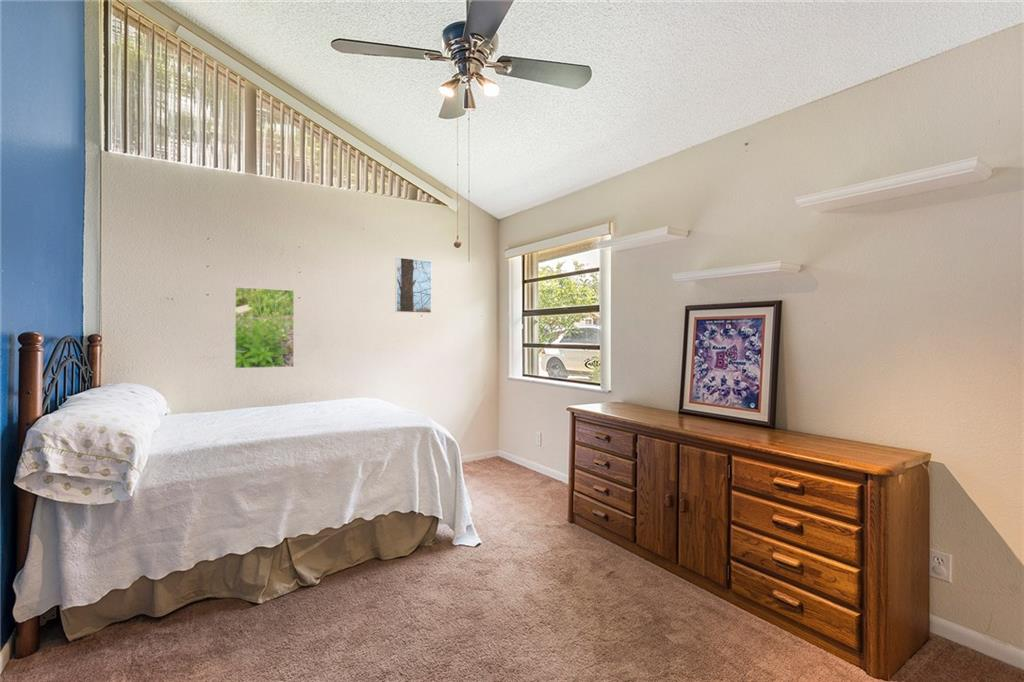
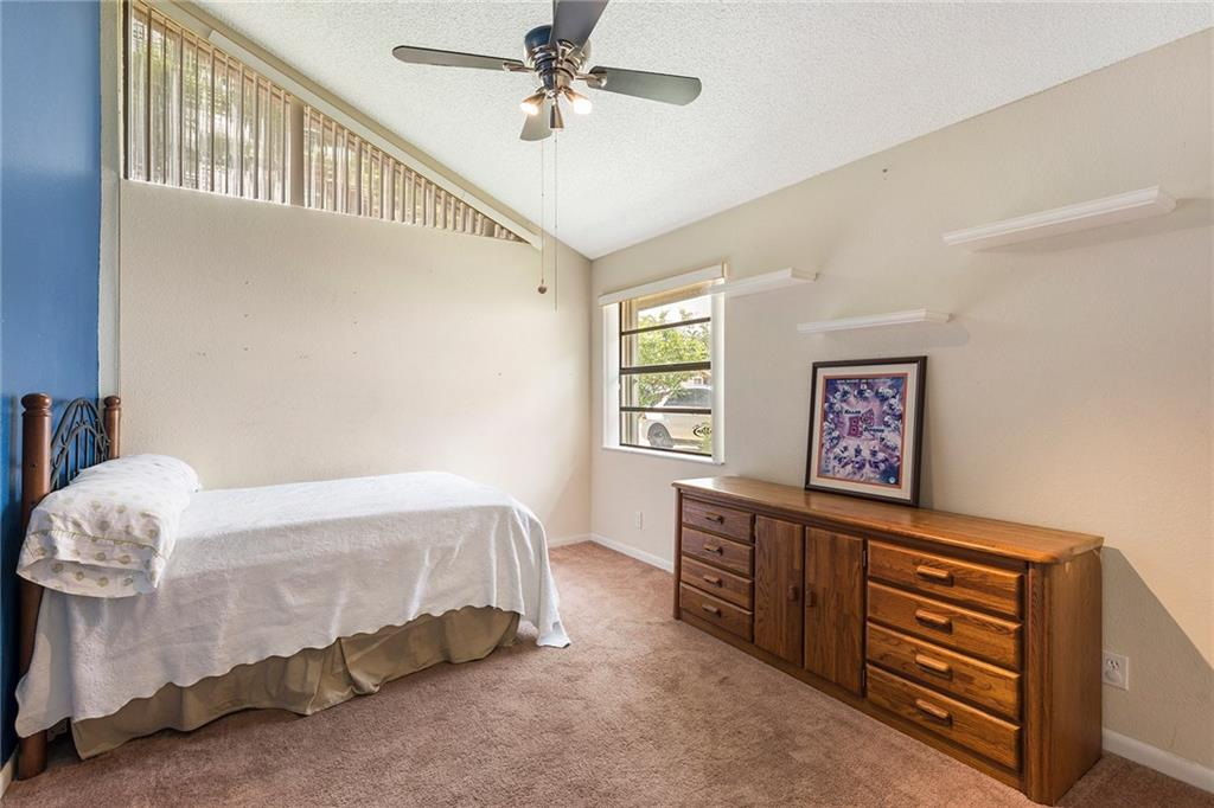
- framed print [395,256,433,314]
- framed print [234,286,295,369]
